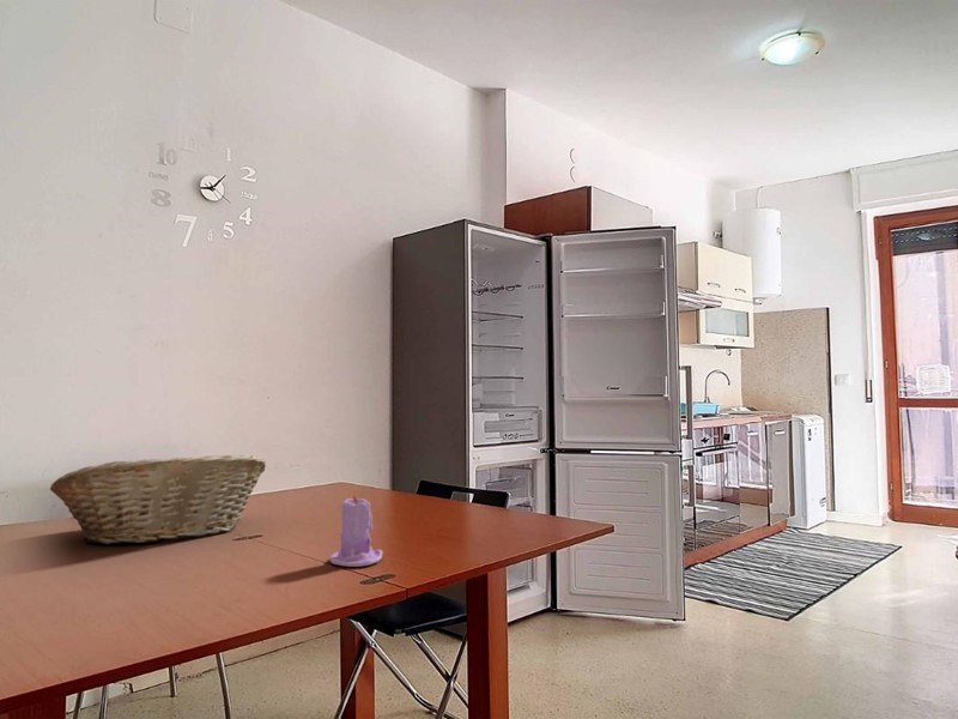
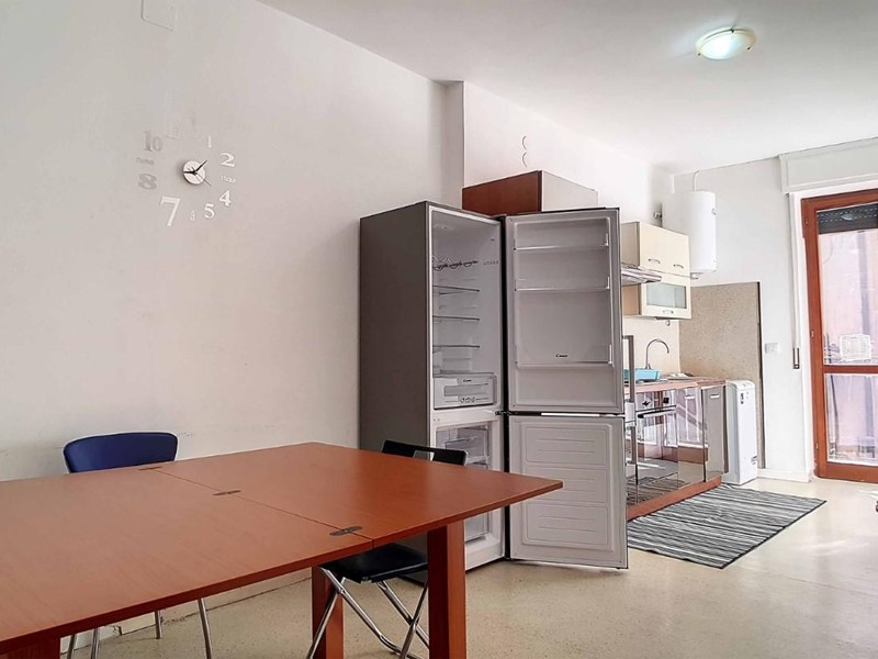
- fruit basket [49,453,267,545]
- candle [328,493,384,568]
